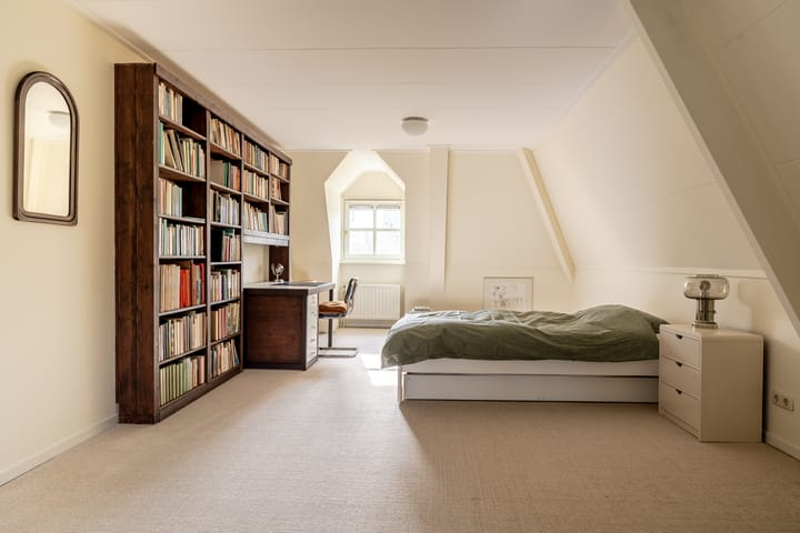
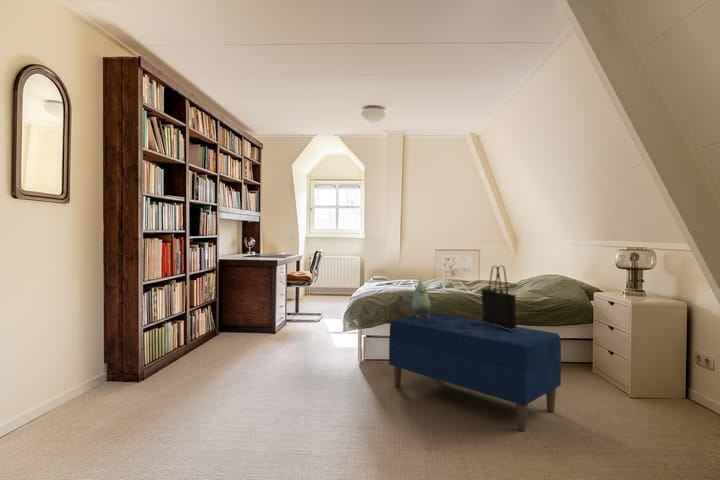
+ tote bag [480,264,517,330]
+ plush toy [411,276,432,319]
+ bench [388,312,562,432]
